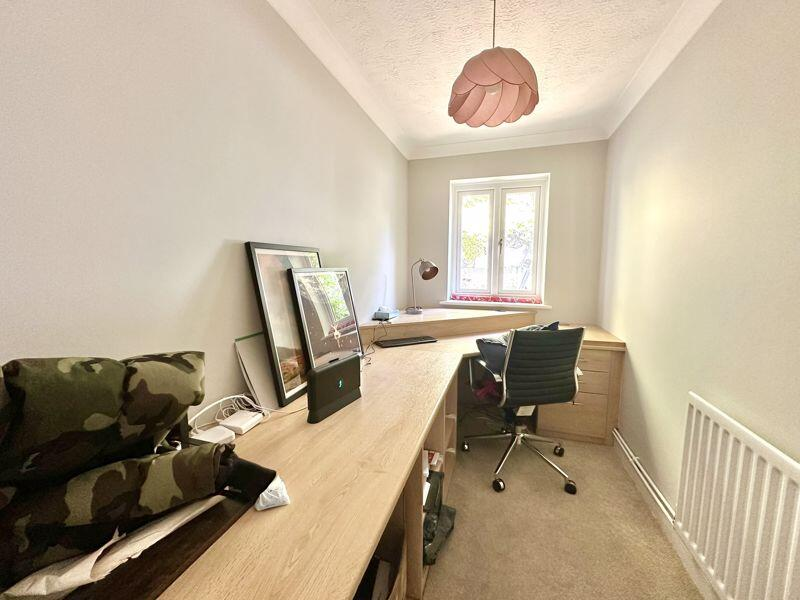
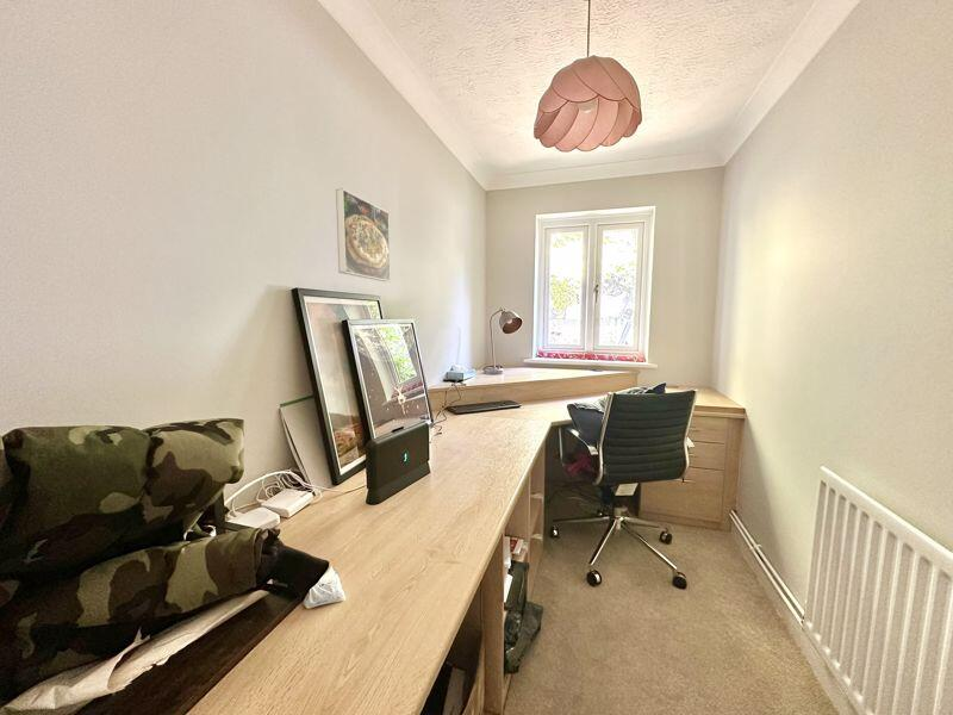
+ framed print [335,187,392,282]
